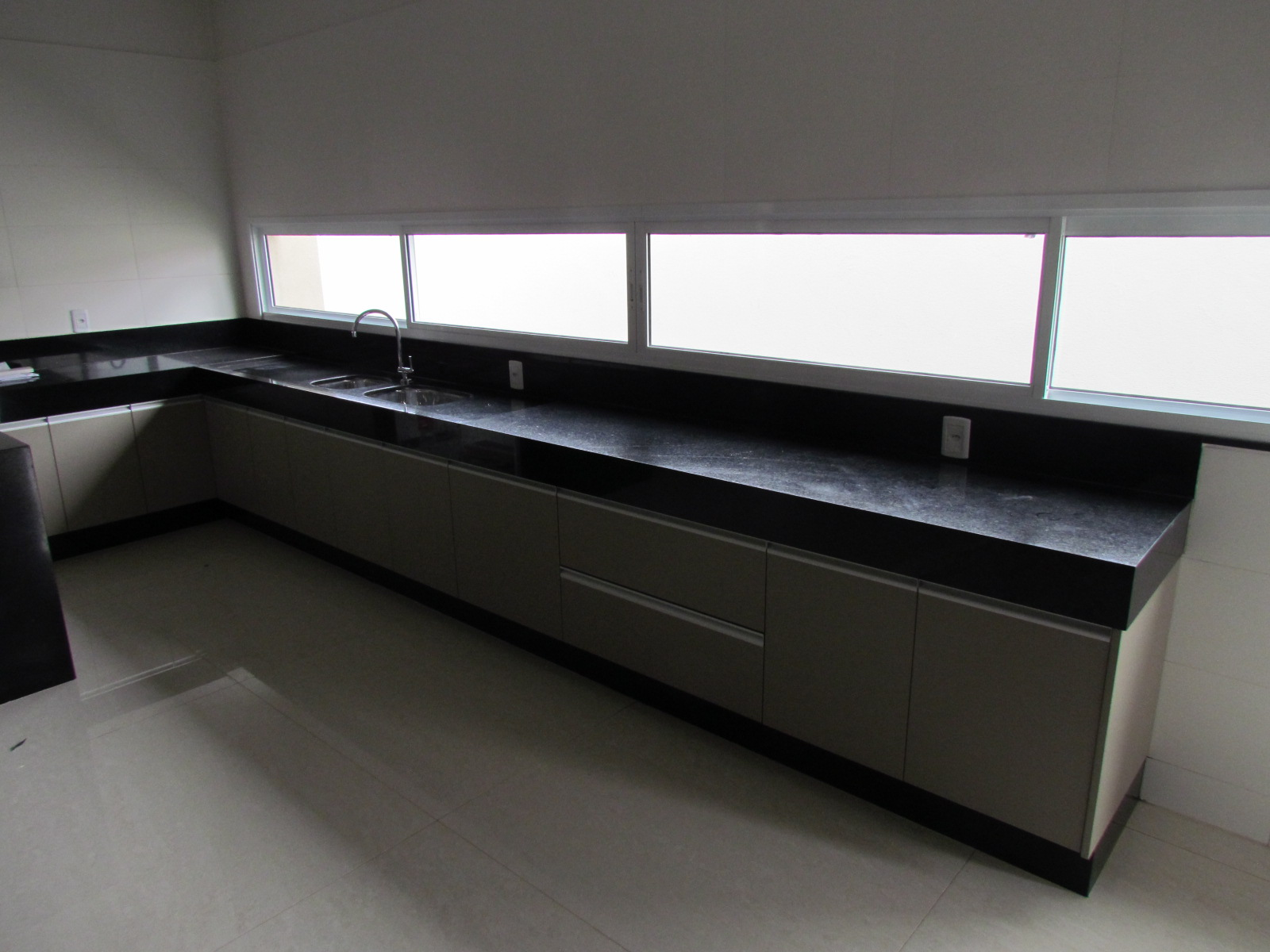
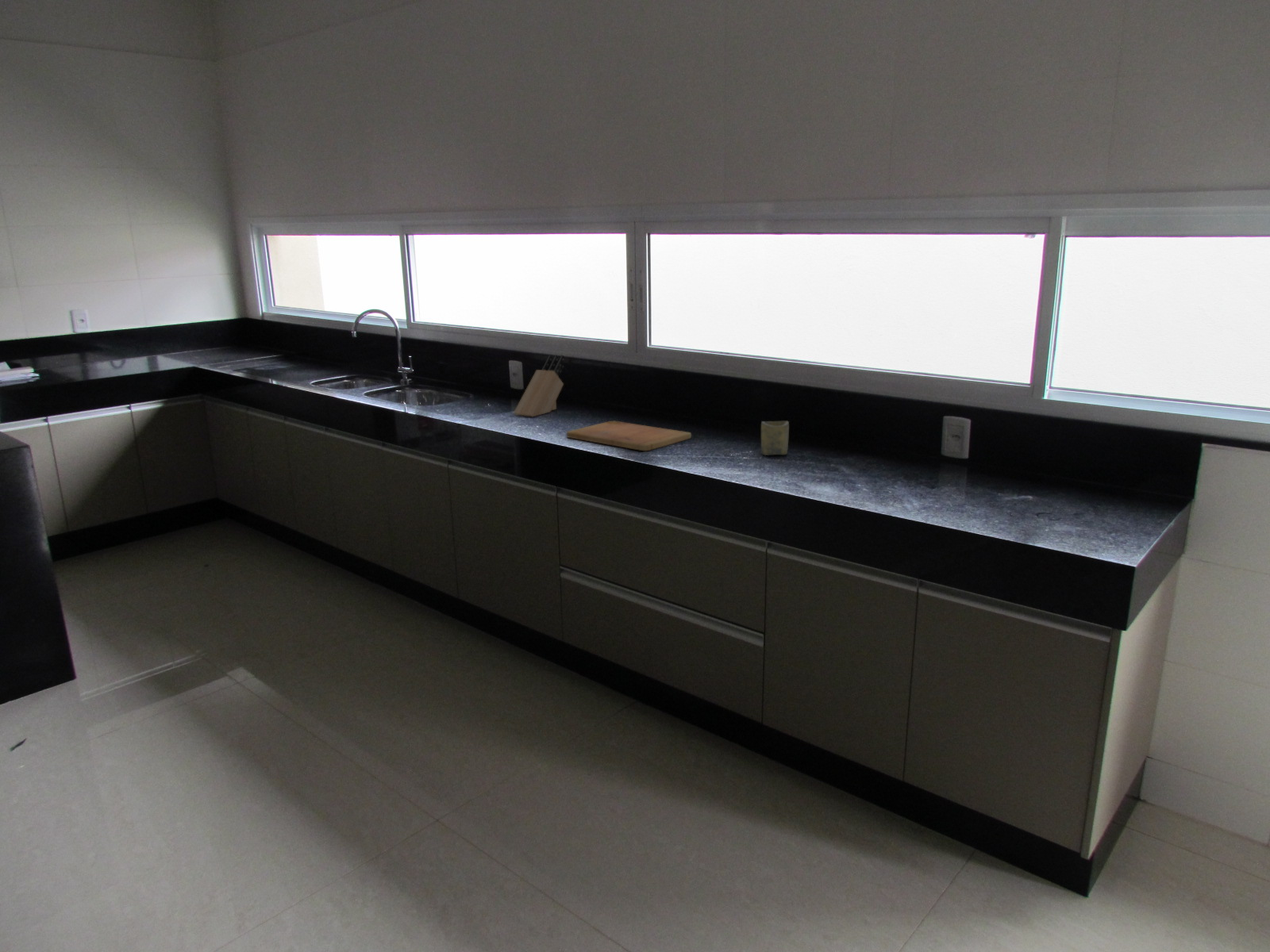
+ cup [760,420,790,456]
+ knife block [513,355,565,418]
+ cutting board [566,420,692,451]
